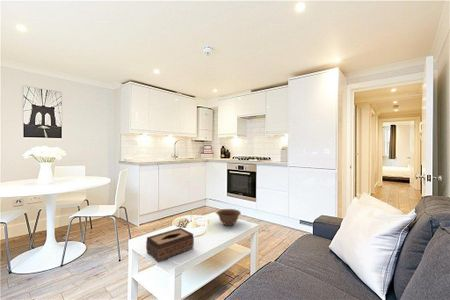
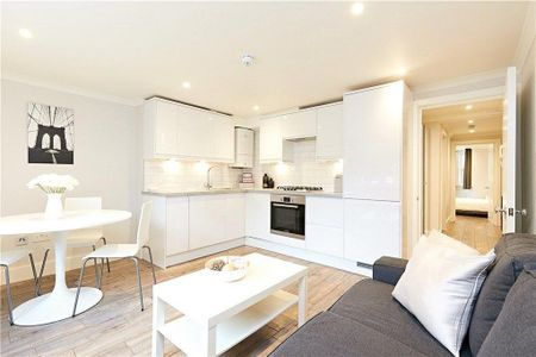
- bowl [215,208,242,227]
- tissue box [145,227,195,263]
